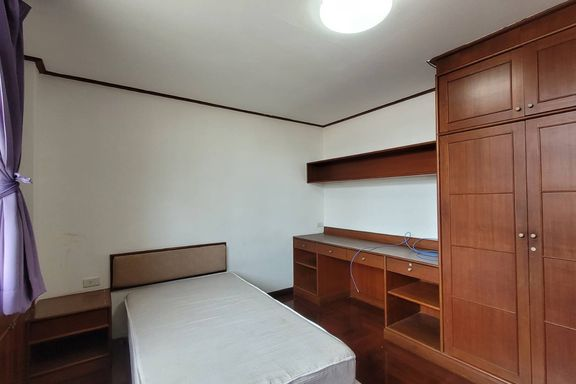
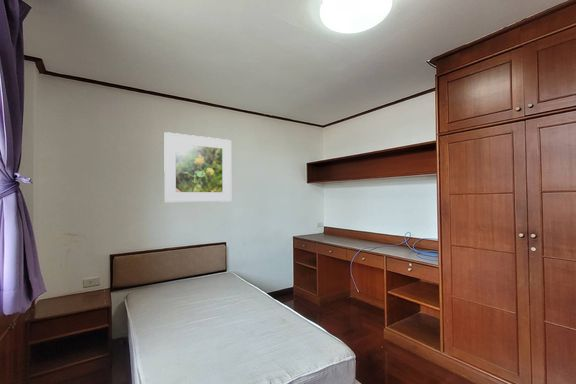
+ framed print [163,131,232,203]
